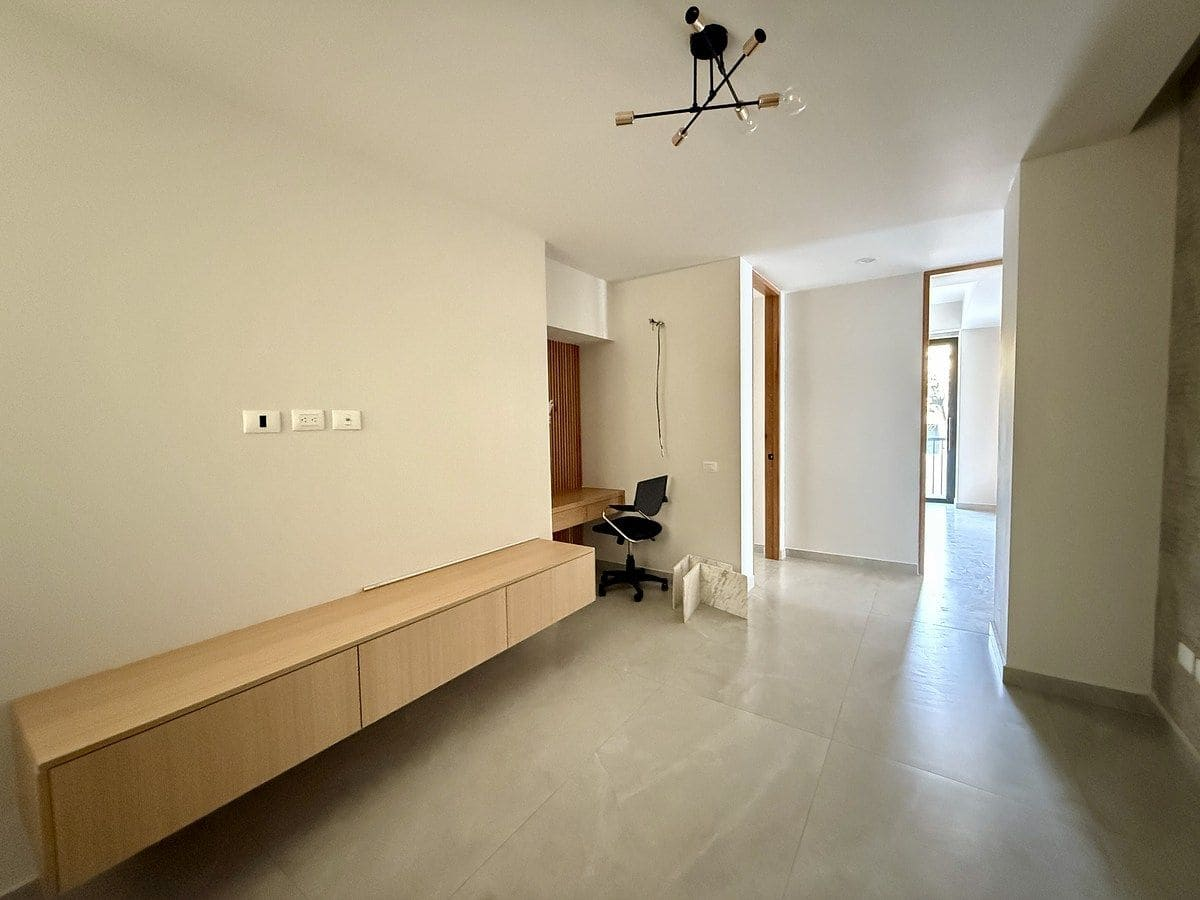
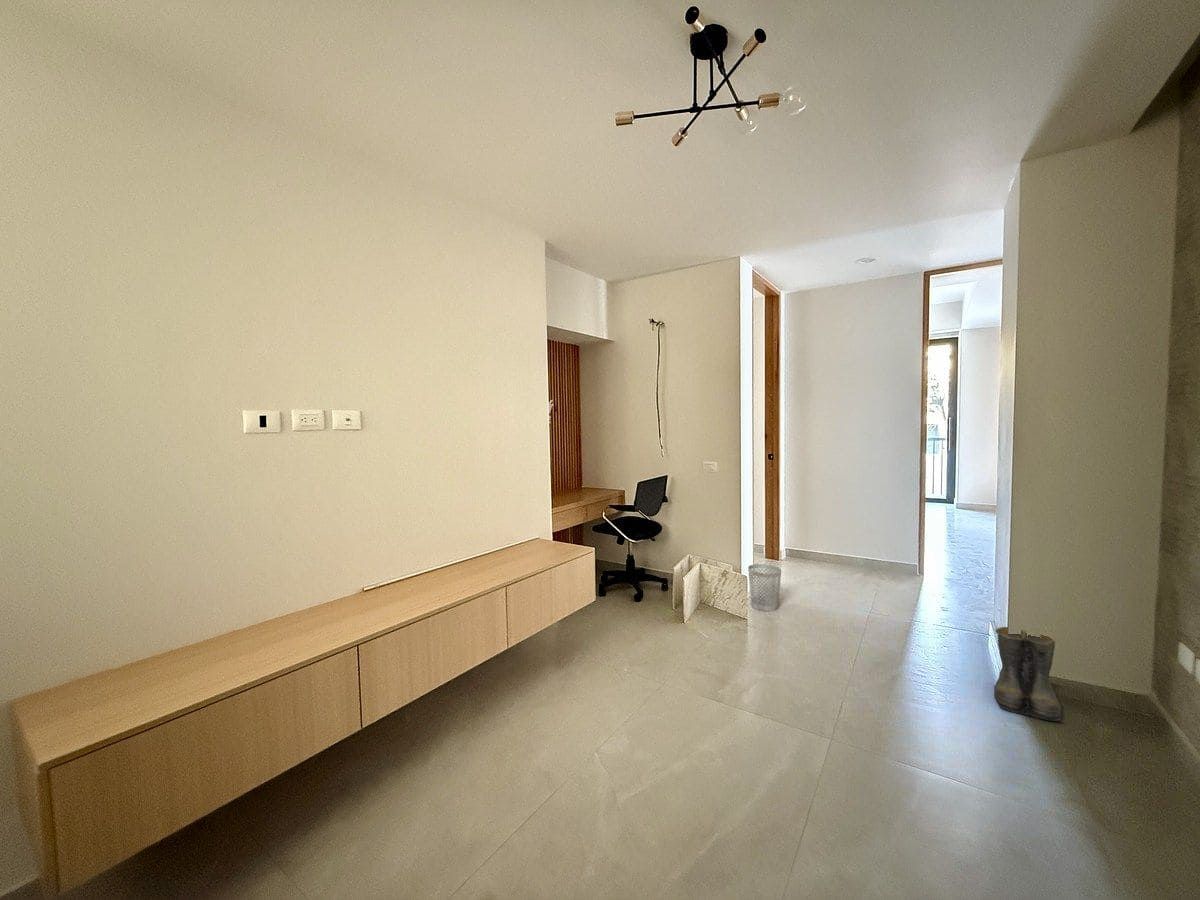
+ boots [993,626,1064,723]
+ wastebasket [747,563,782,612]
